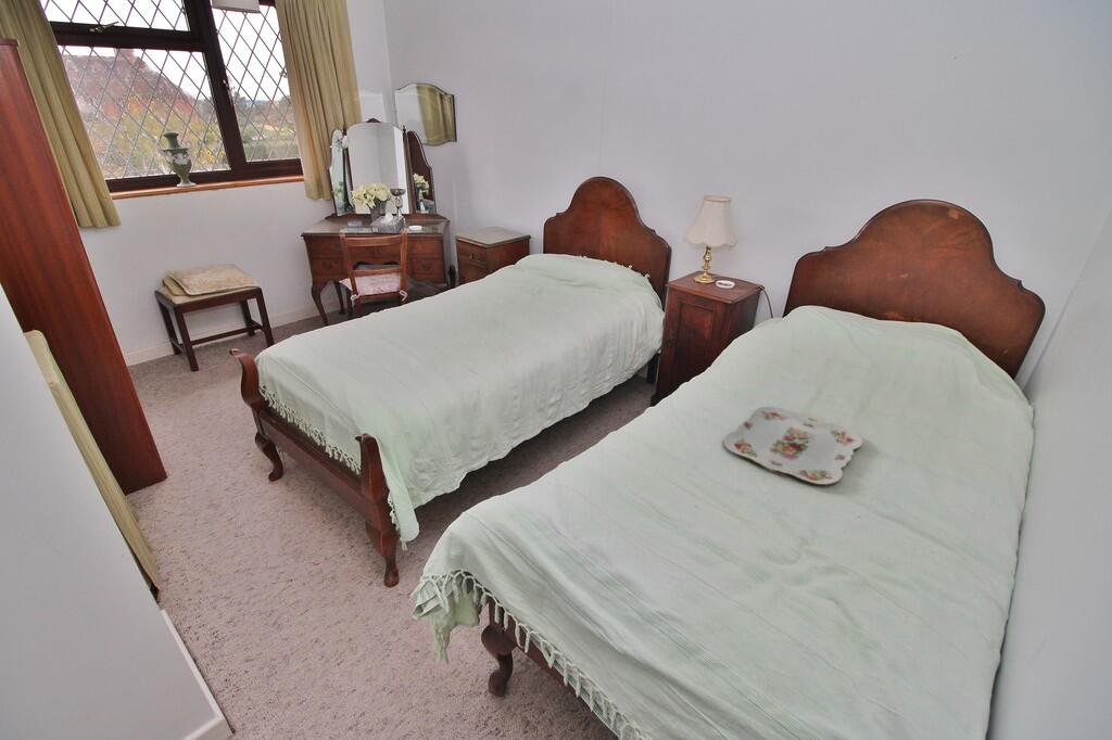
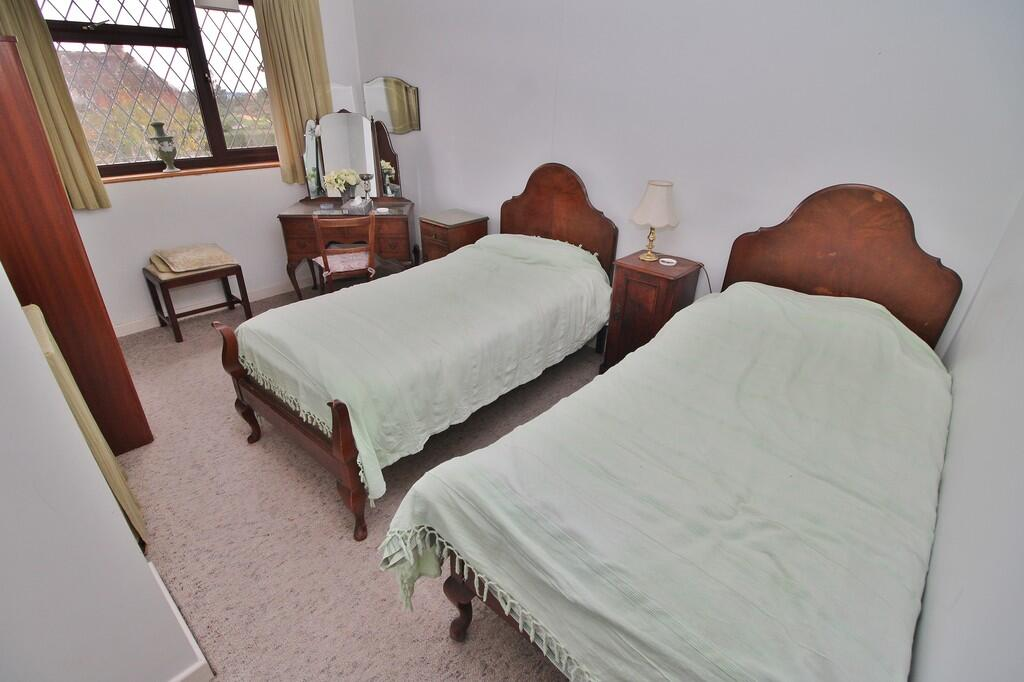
- serving tray [723,406,864,486]
